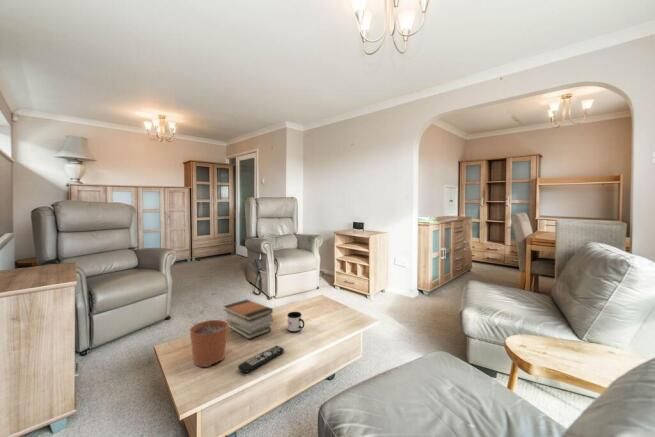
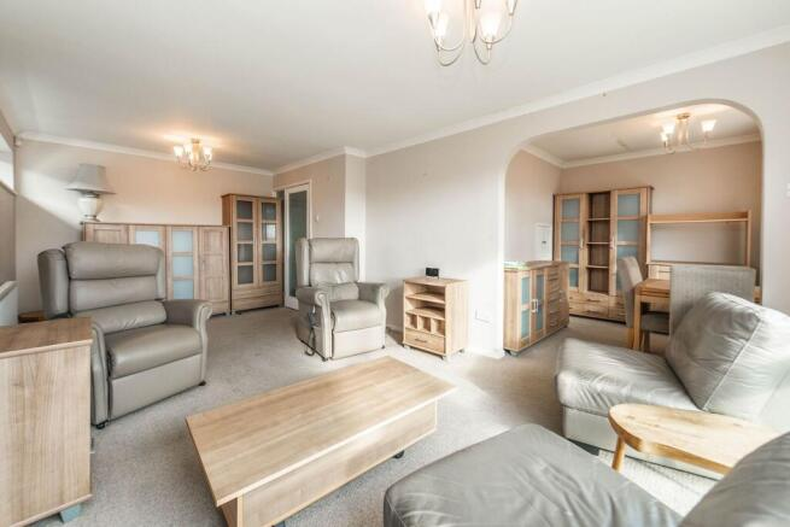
- remote control [237,345,285,374]
- book stack [222,299,274,340]
- mug [287,311,305,333]
- plant pot [189,309,229,368]
